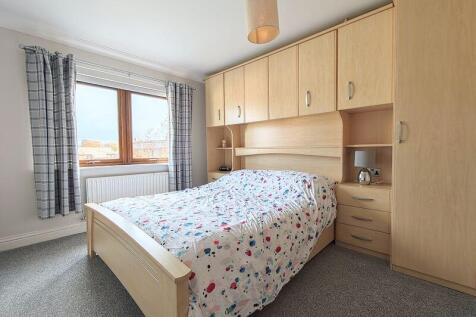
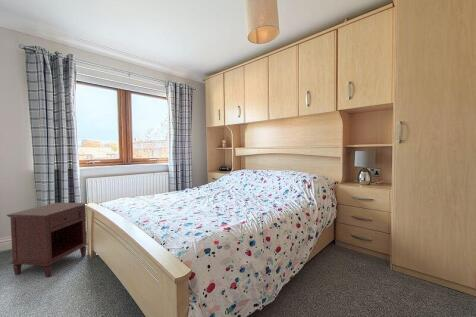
+ nightstand [6,202,89,278]
